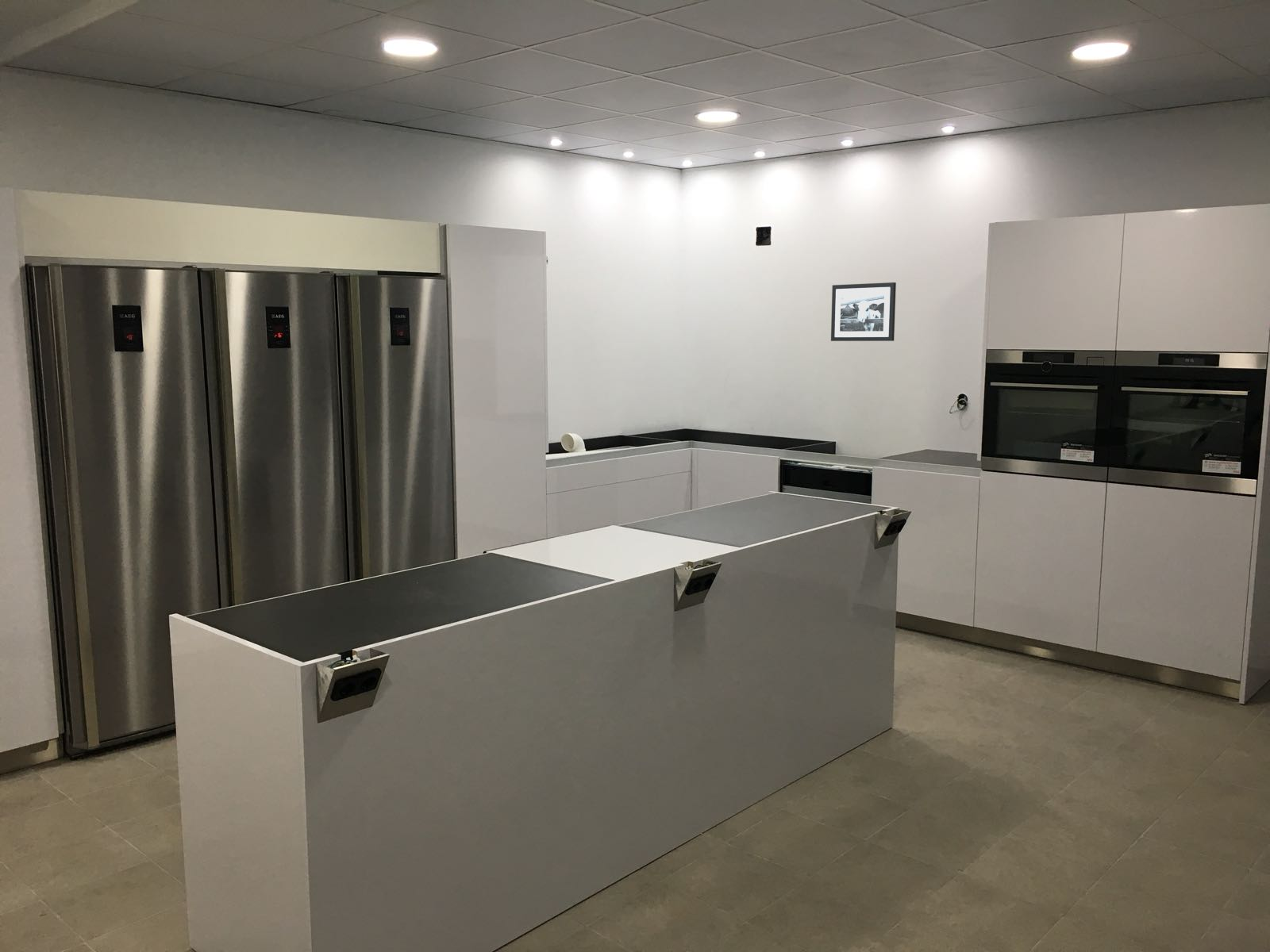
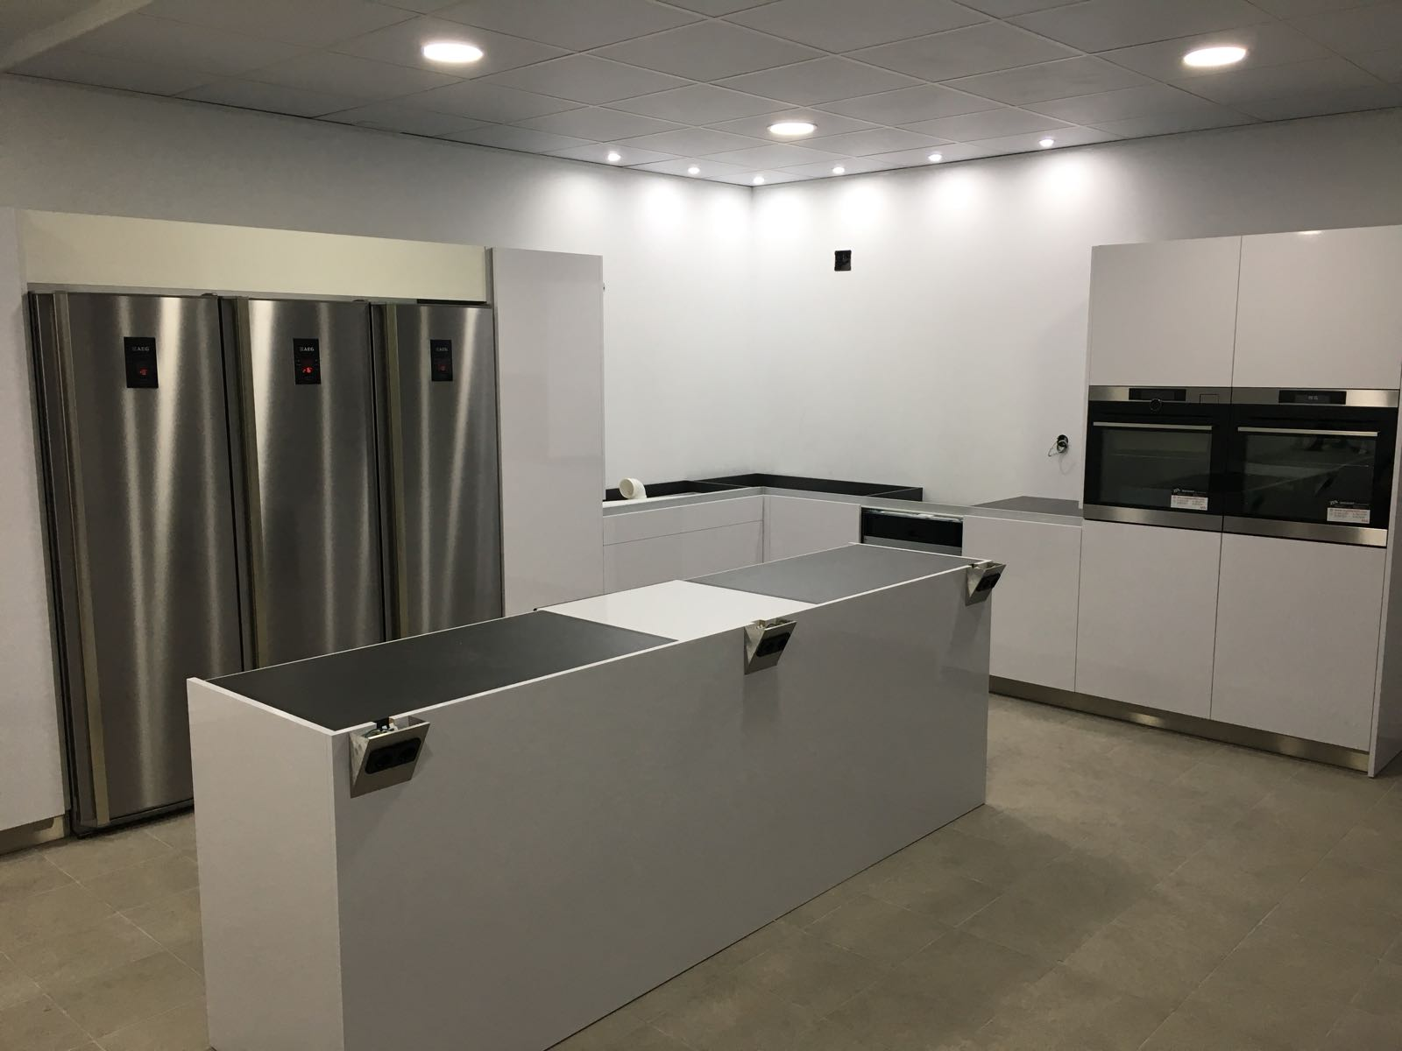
- picture frame [830,282,897,342]
